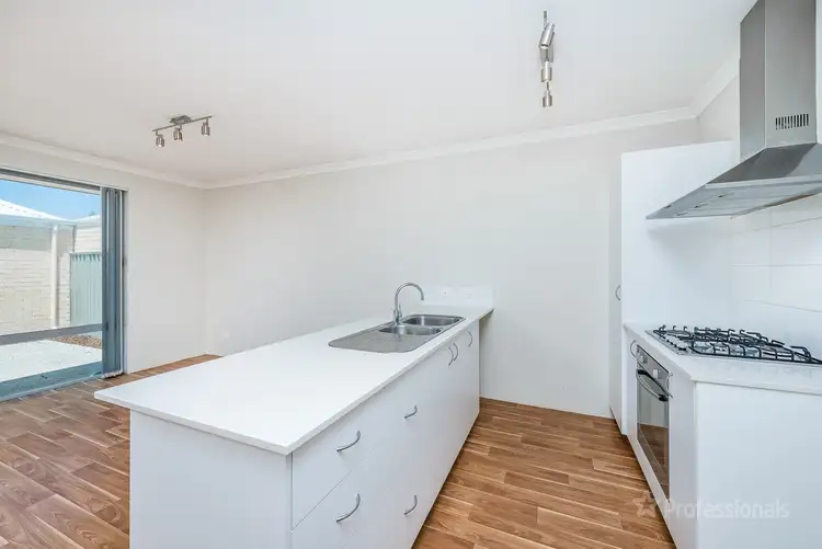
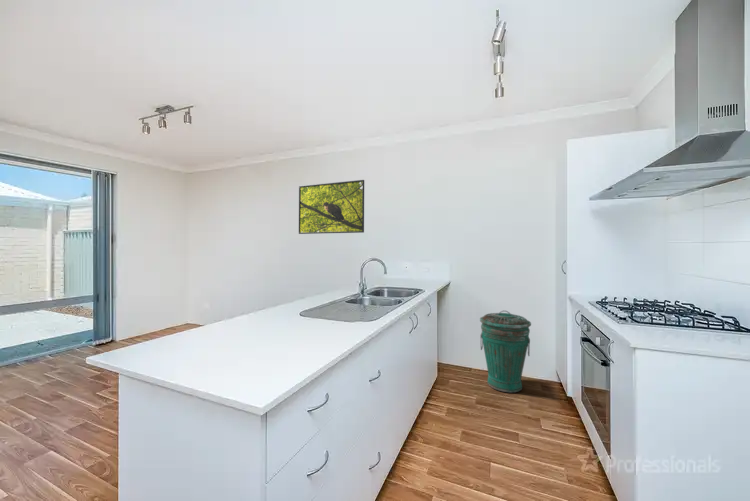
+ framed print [298,179,365,235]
+ trash can [479,309,532,393]
